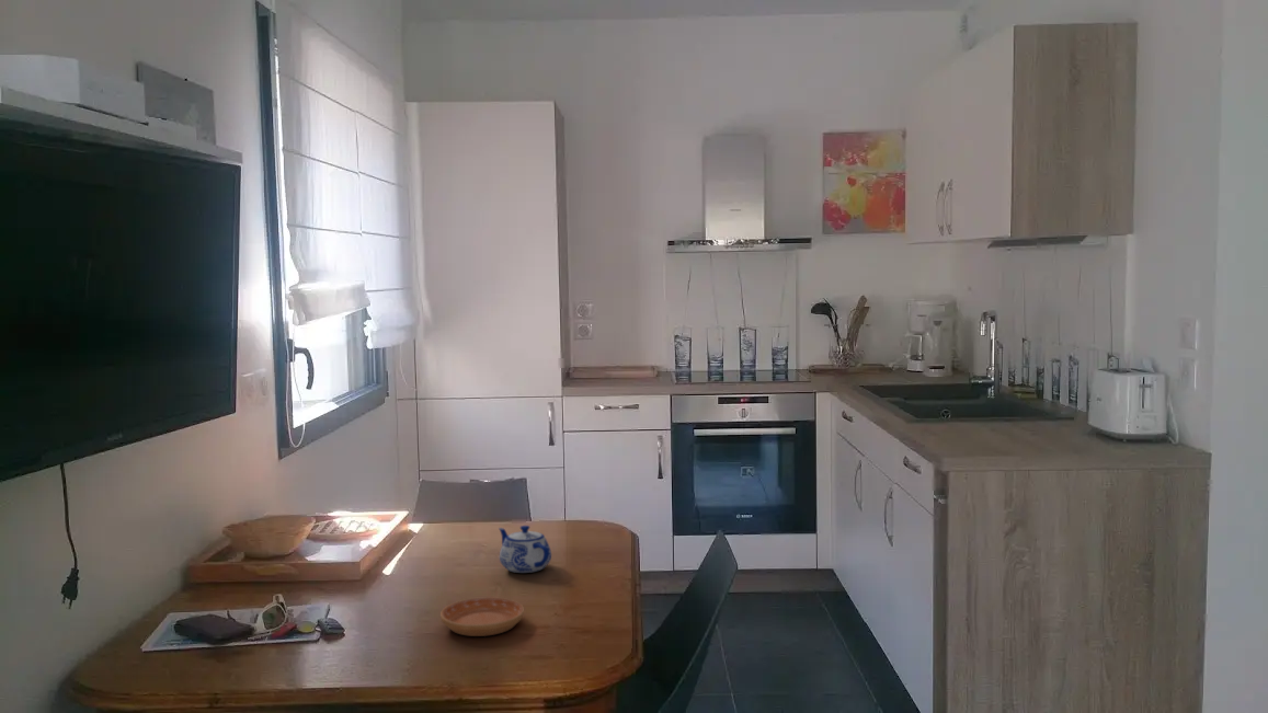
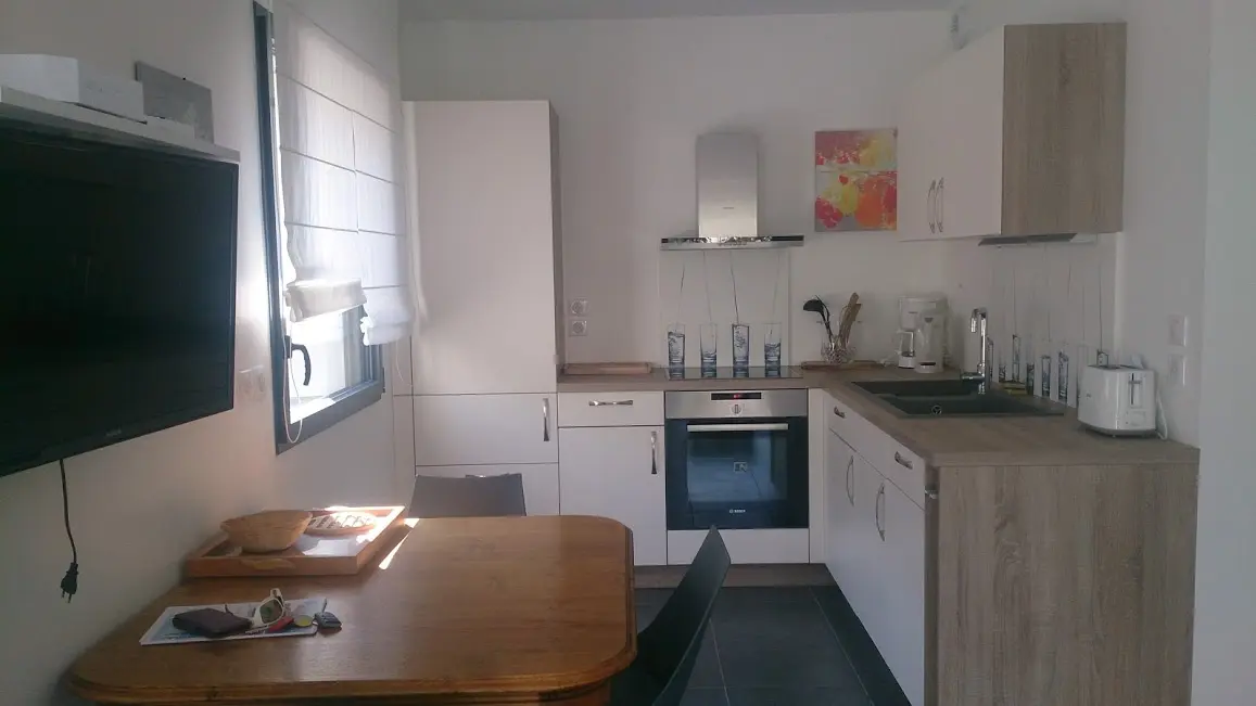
- teapot [498,525,552,574]
- saucer [439,596,525,637]
